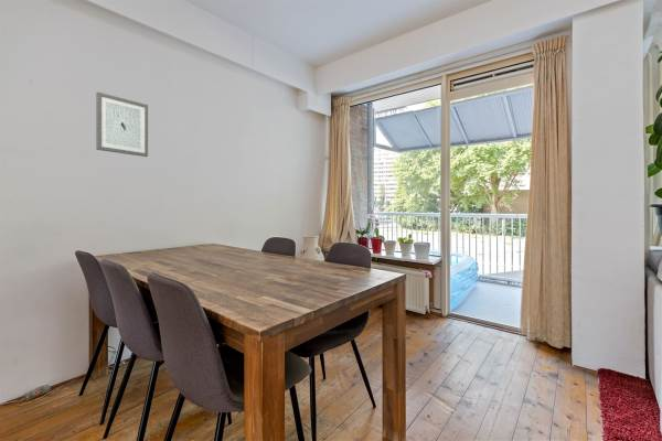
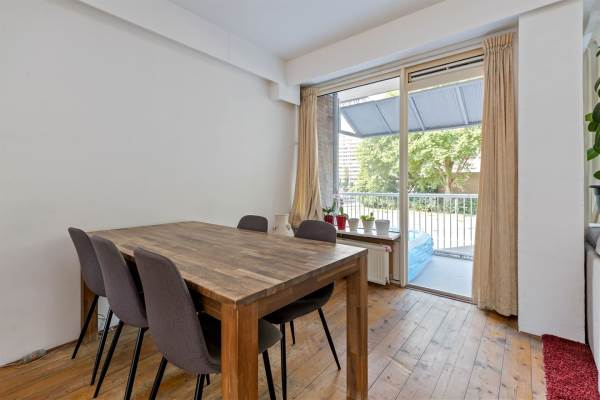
- wall art [95,90,149,158]
